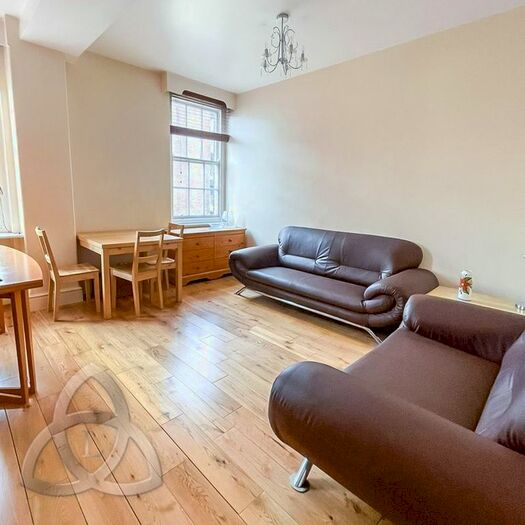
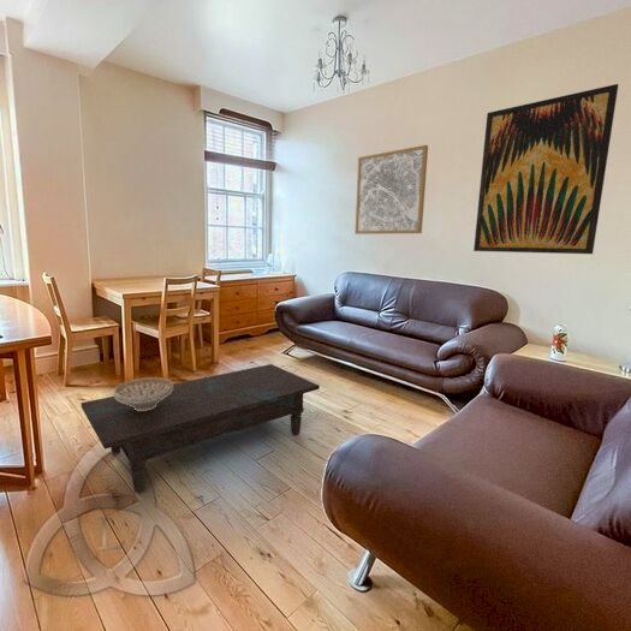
+ wall art [472,83,619,255]
+ wall art [353,144,429,236]
+ decorative bowl [113,376,174,411]
+ coffee table [79,363,321,494]
